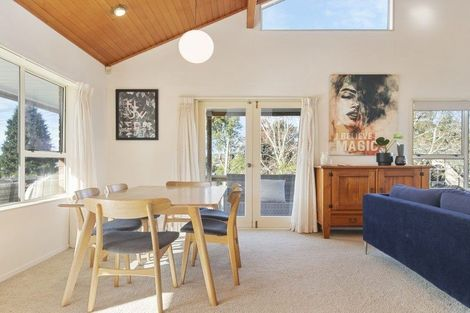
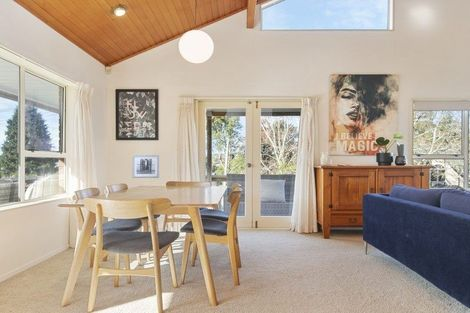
+ wall art [132,154,160,179]
